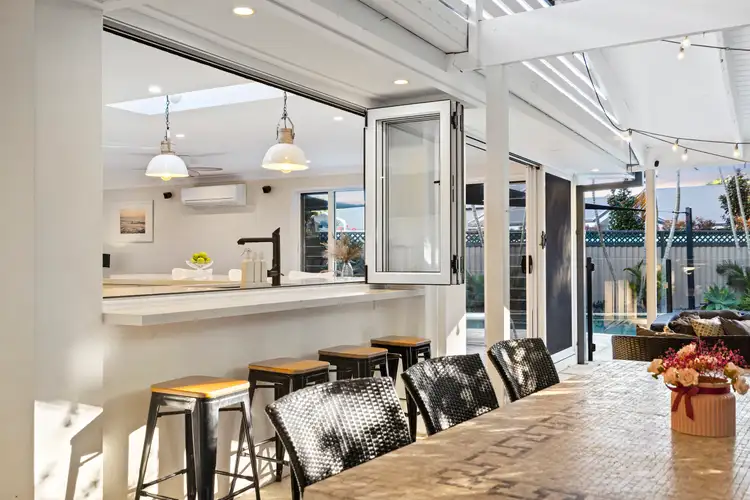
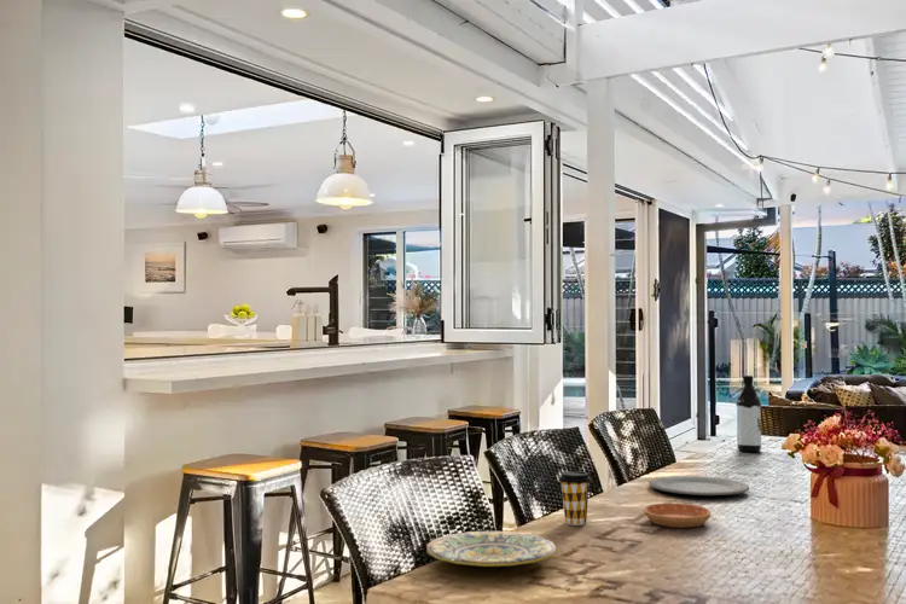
+ coffee cup [558,470,592,527]
+ plate [649,475,750,496]
+ plate [425,530,558,568]
+ saucer [643,503,712,529]
+ water bottle [734,374,762,453]
